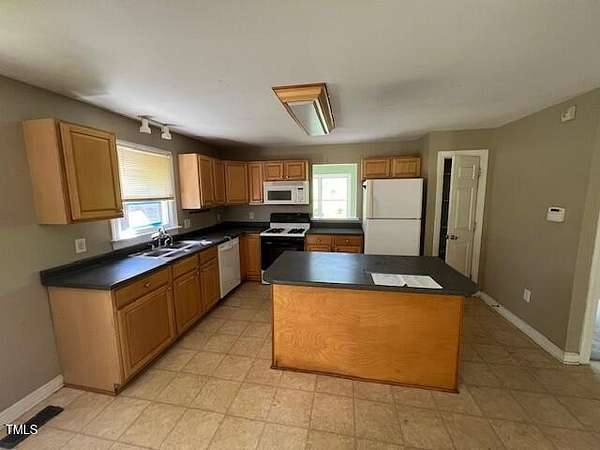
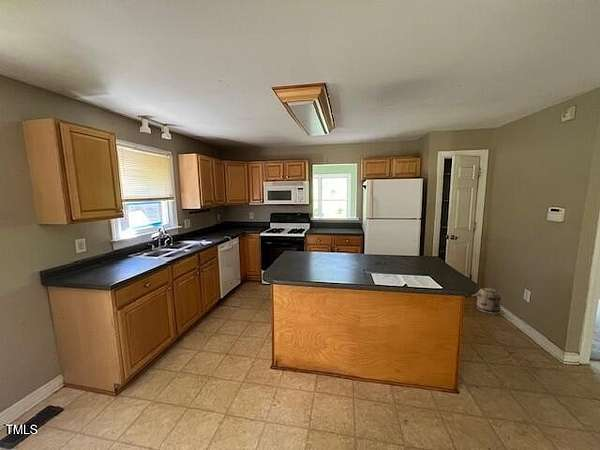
+ basket [475,282,502,315]
